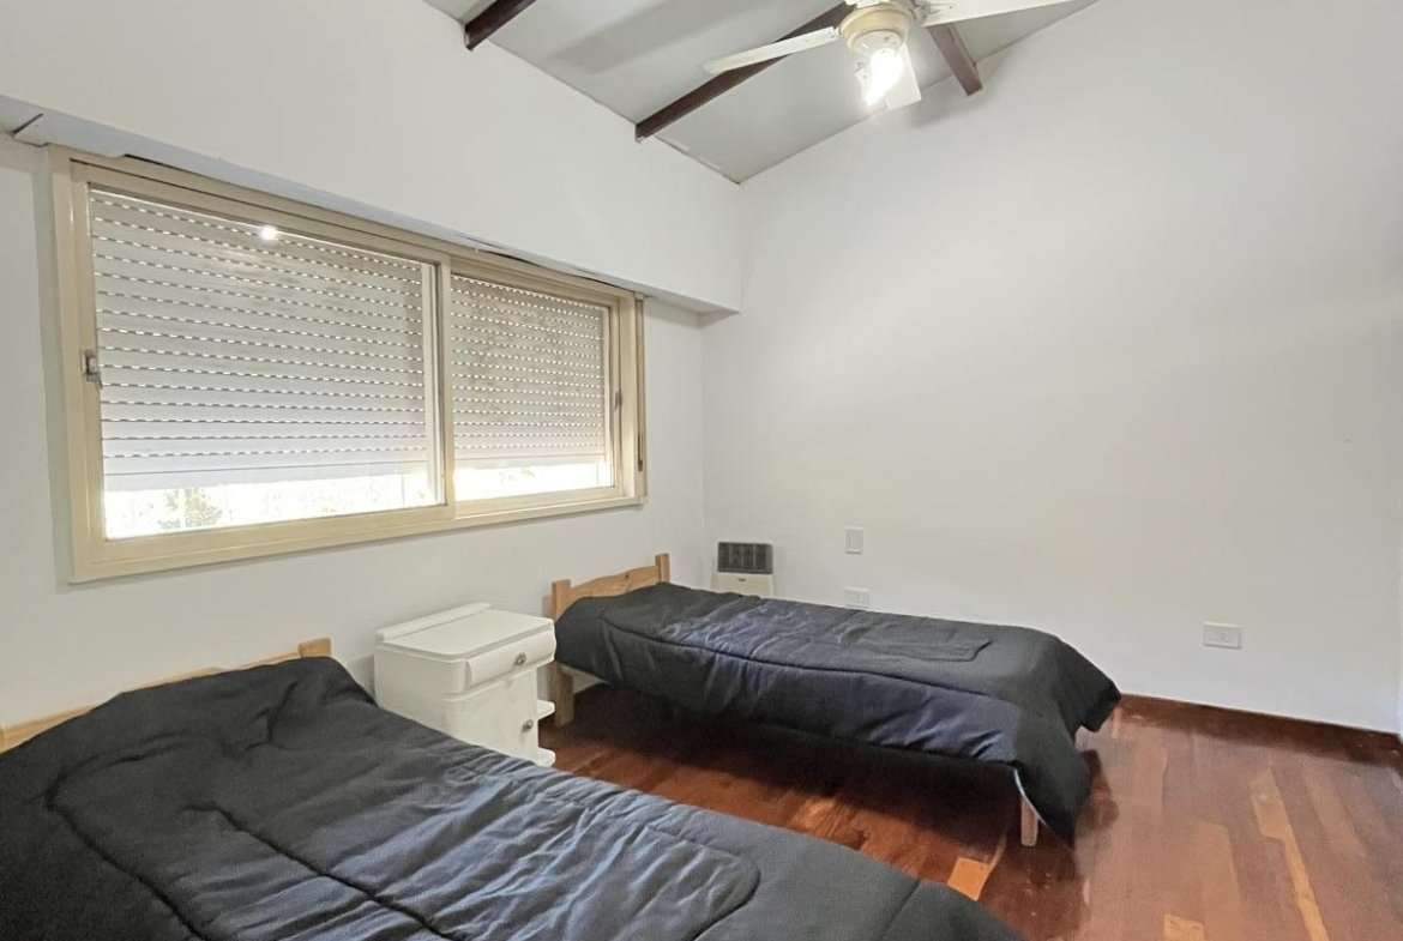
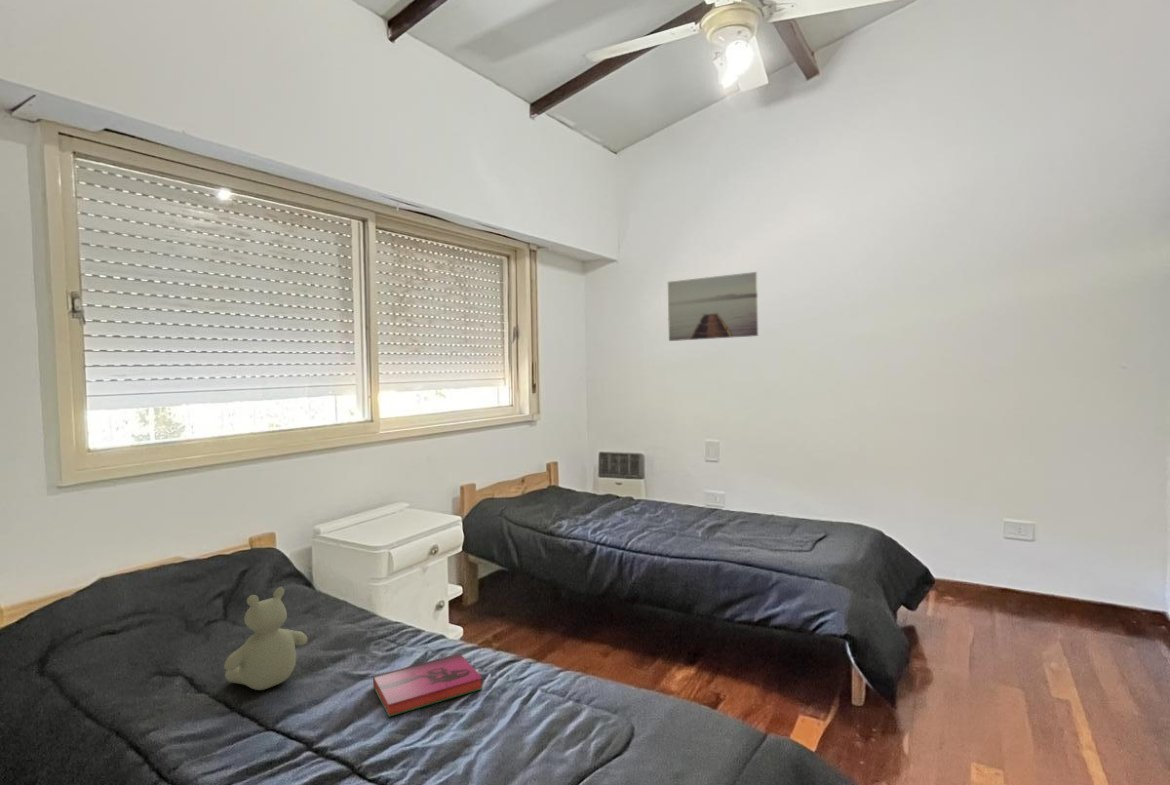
+ stuffed bear [223,586,308,691]
+ wall art [667,271,759,342]
+ hardback book [372,652,484,718]
